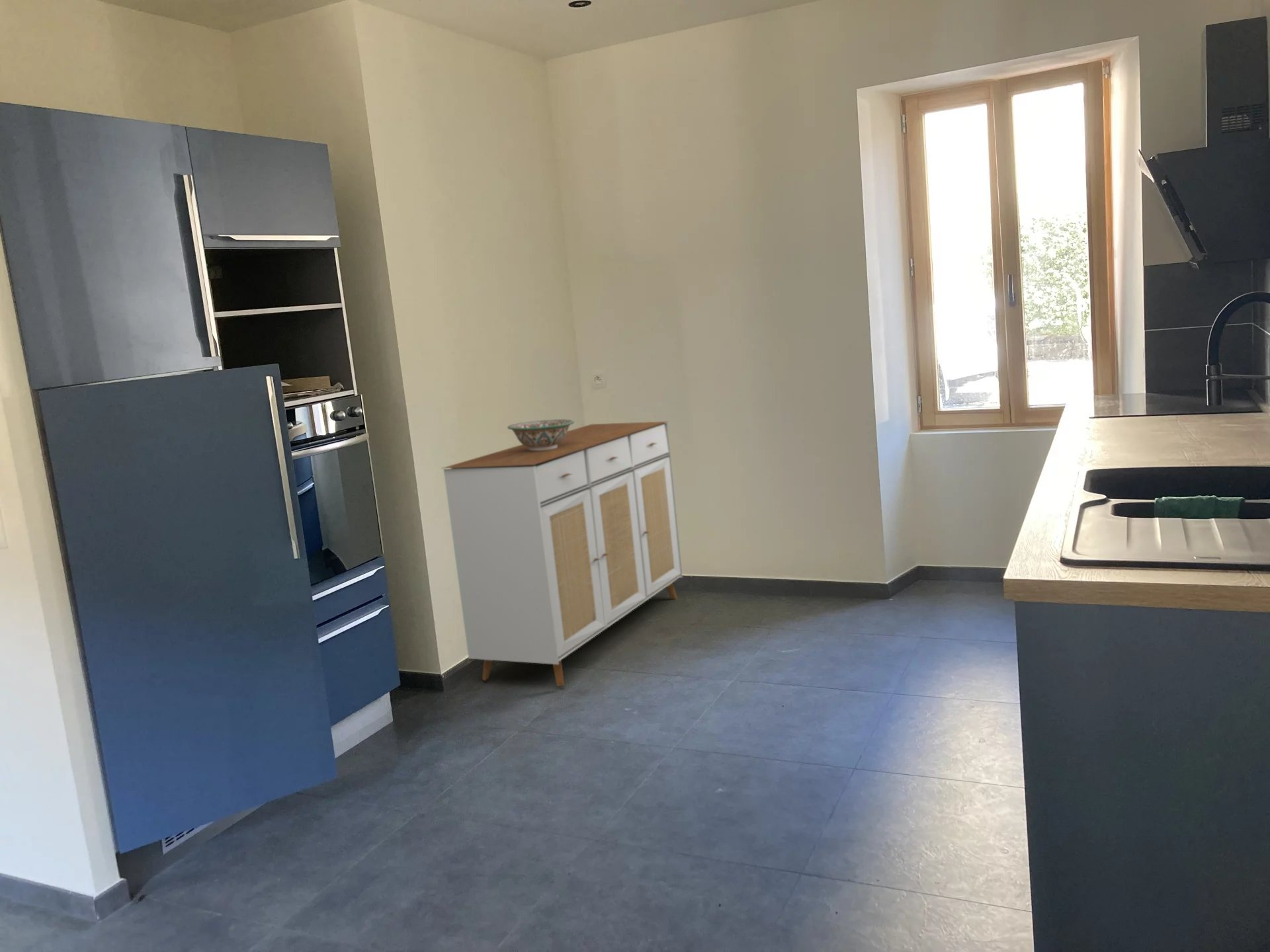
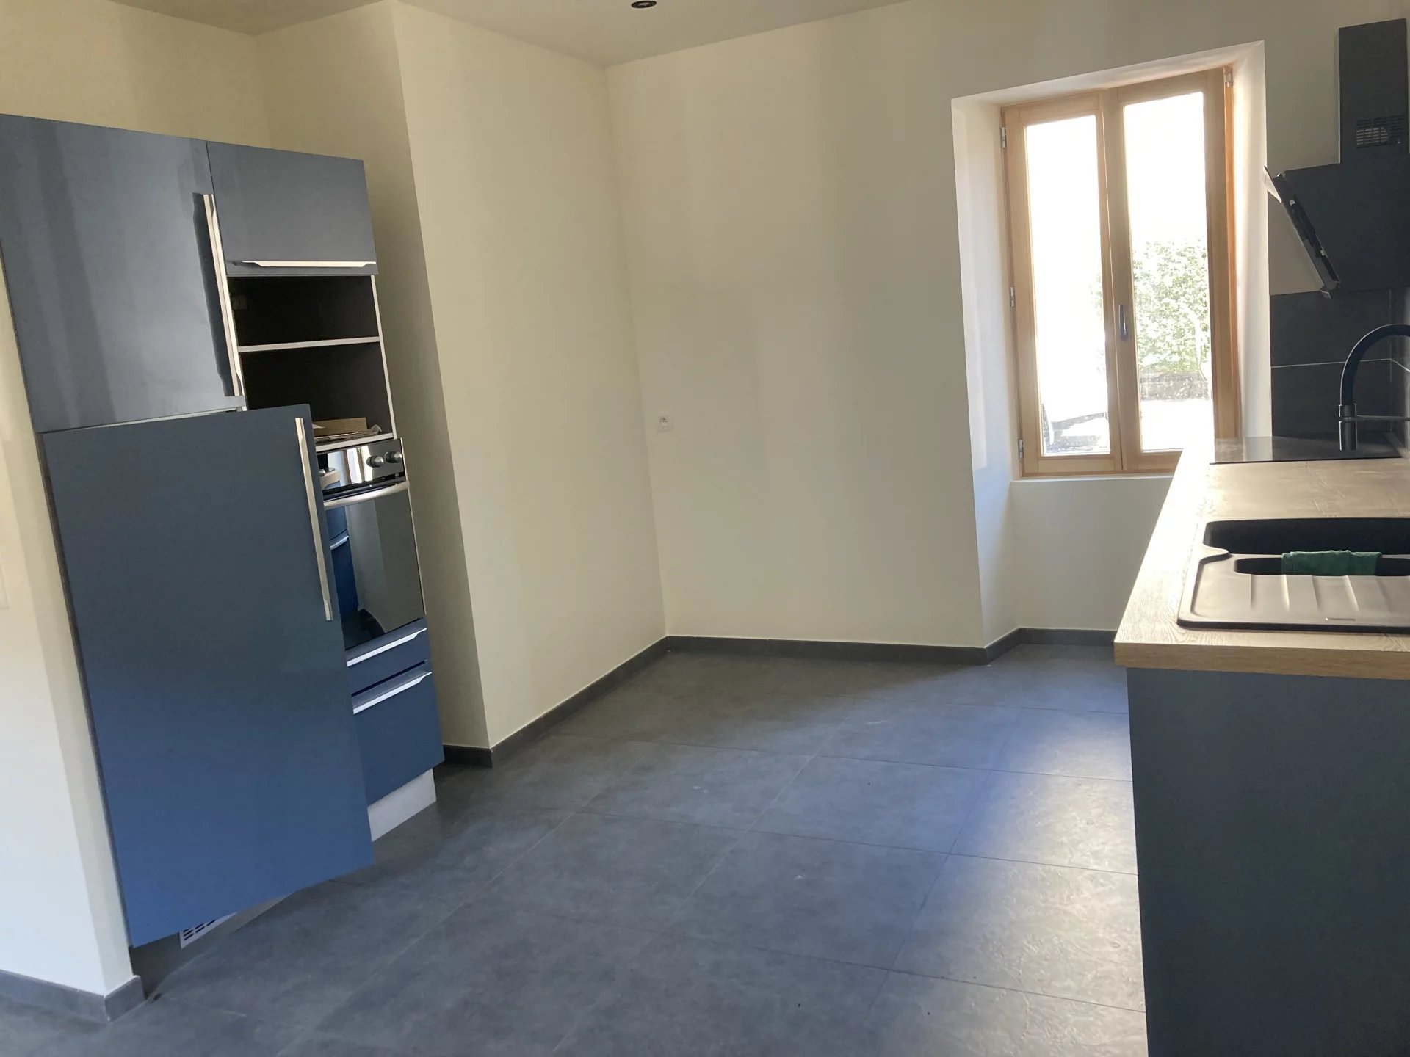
- sideboard [440,420,683,687]
- decorative bowl [507,418,575,451]
